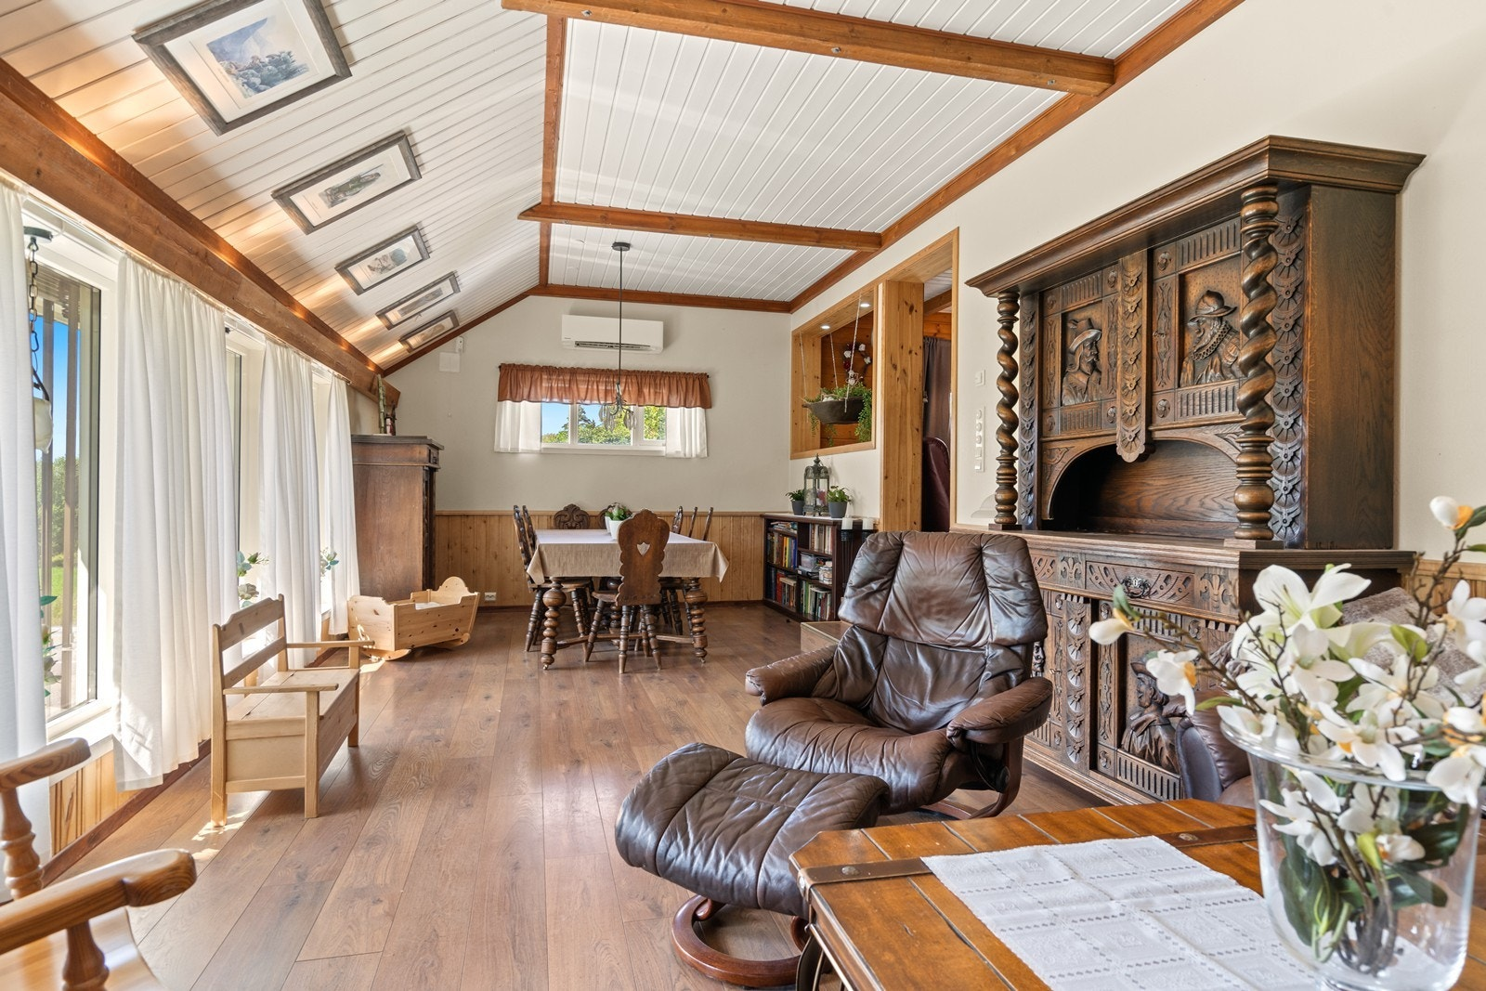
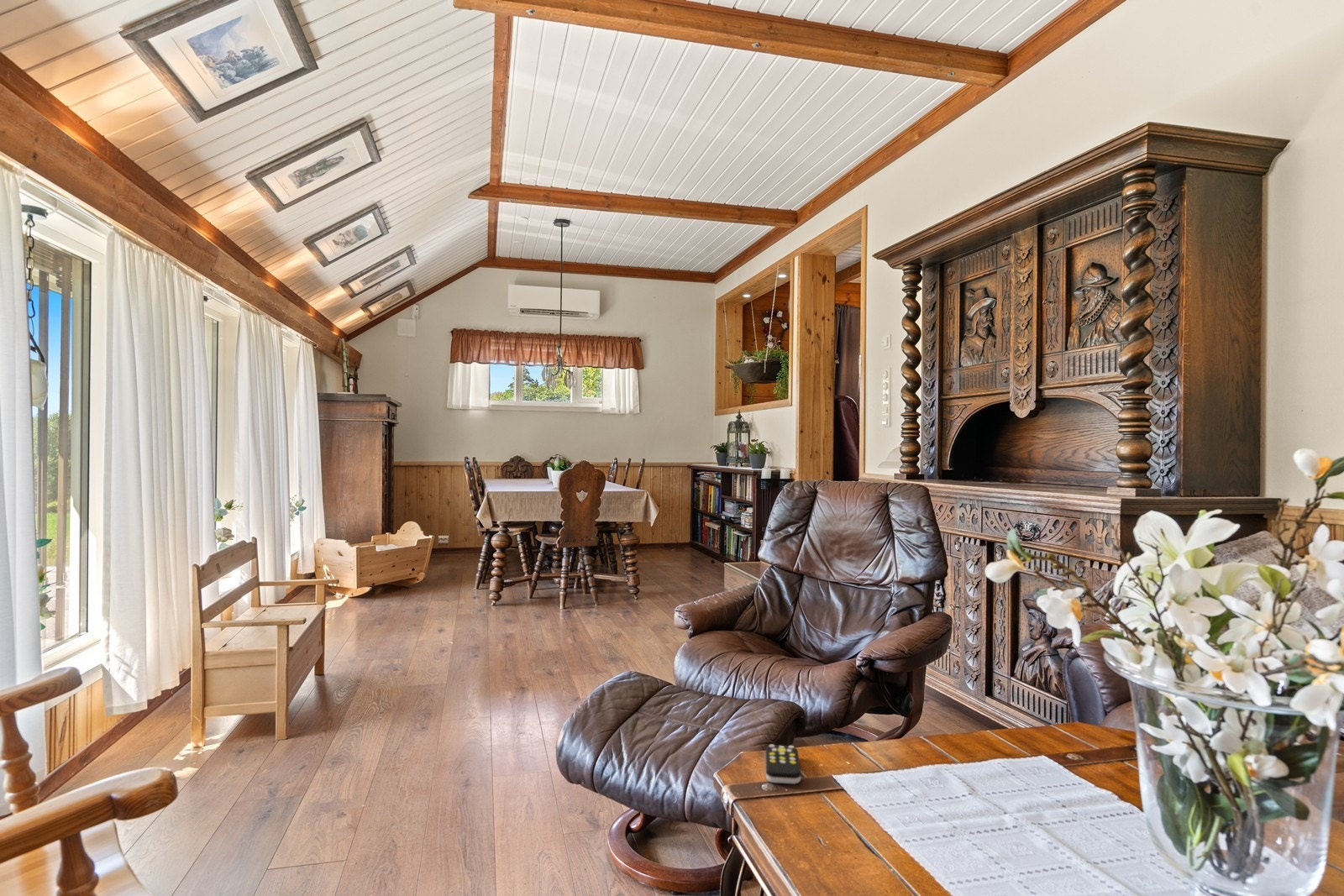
+ remote control [764,744,802,784]
